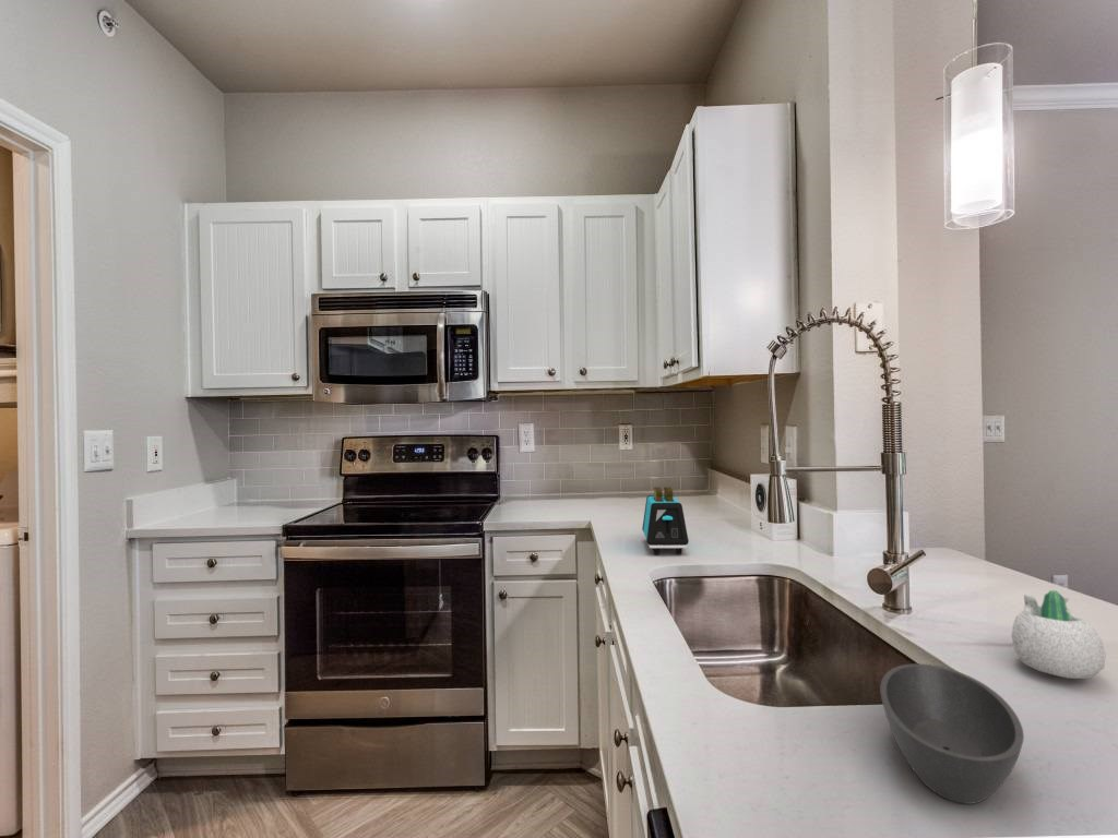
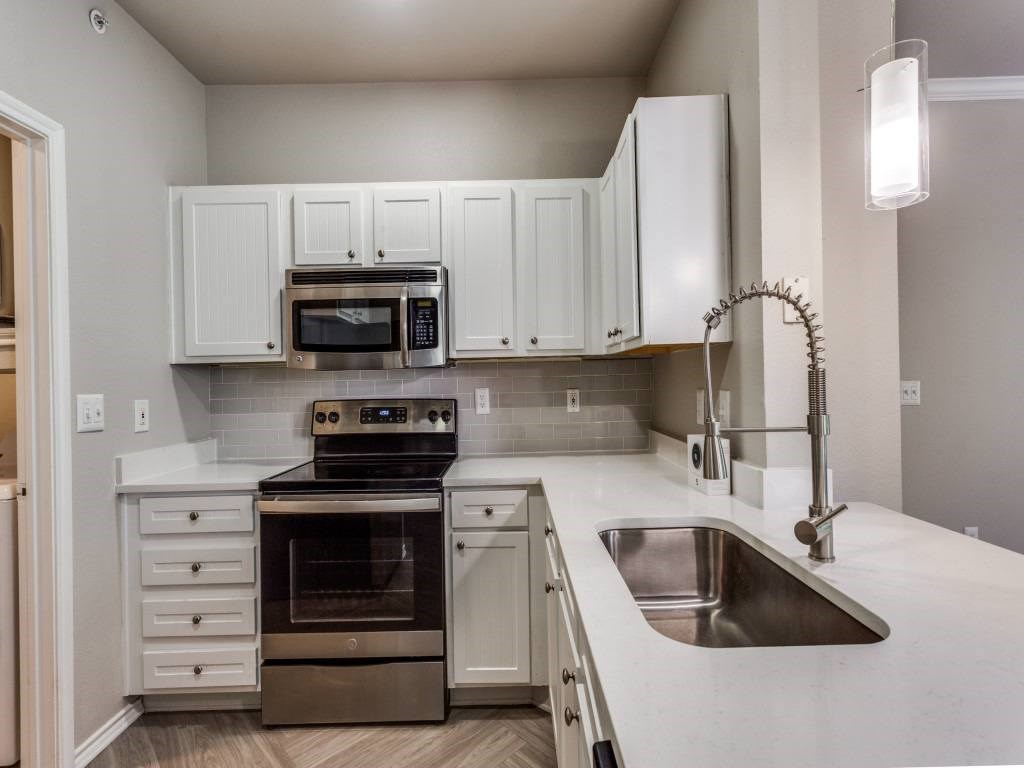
- succulent planter [1011,589,1107,680]
- bowl [879,662,1025,805]
- toaster [641,486,690,555]
